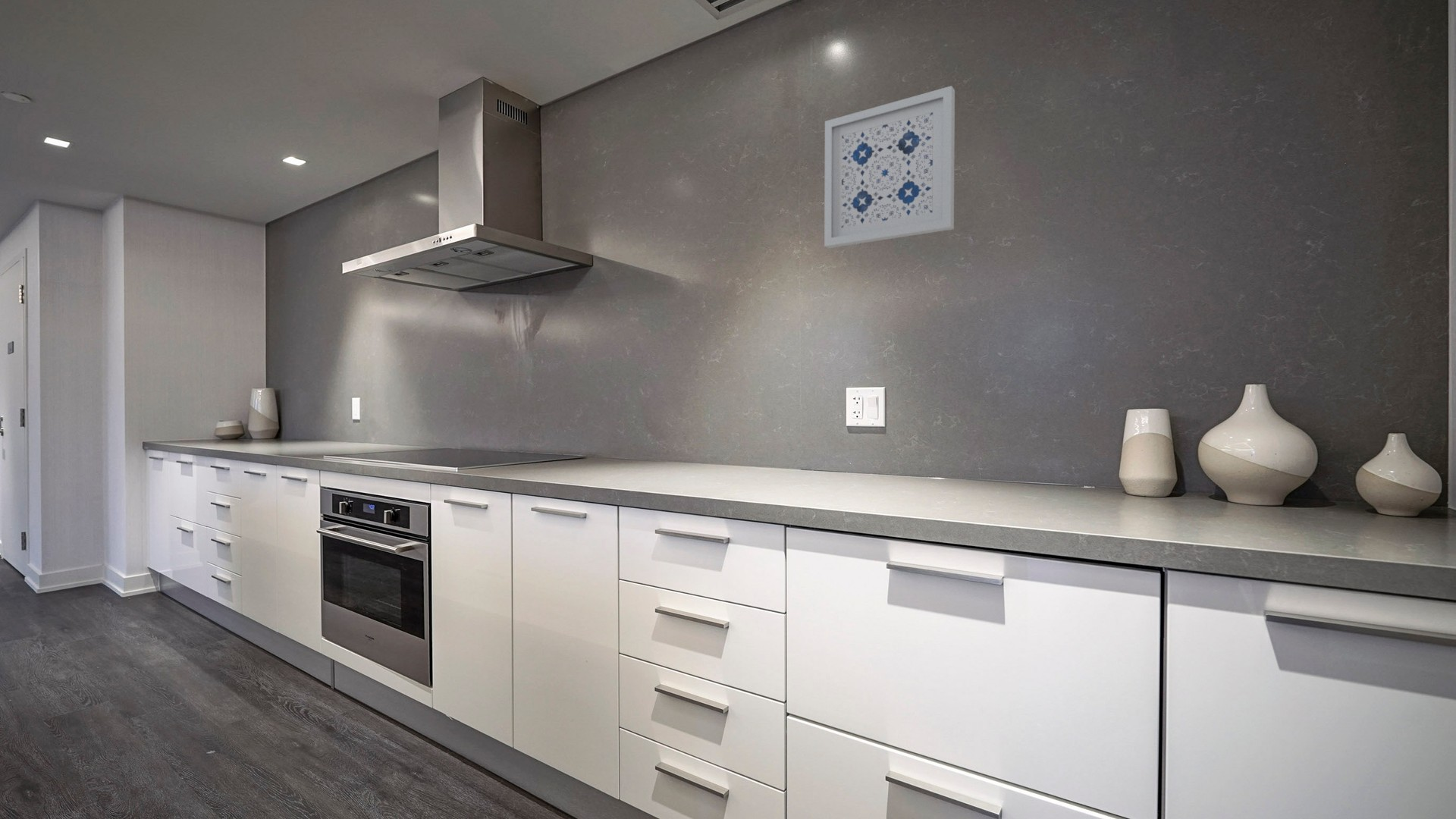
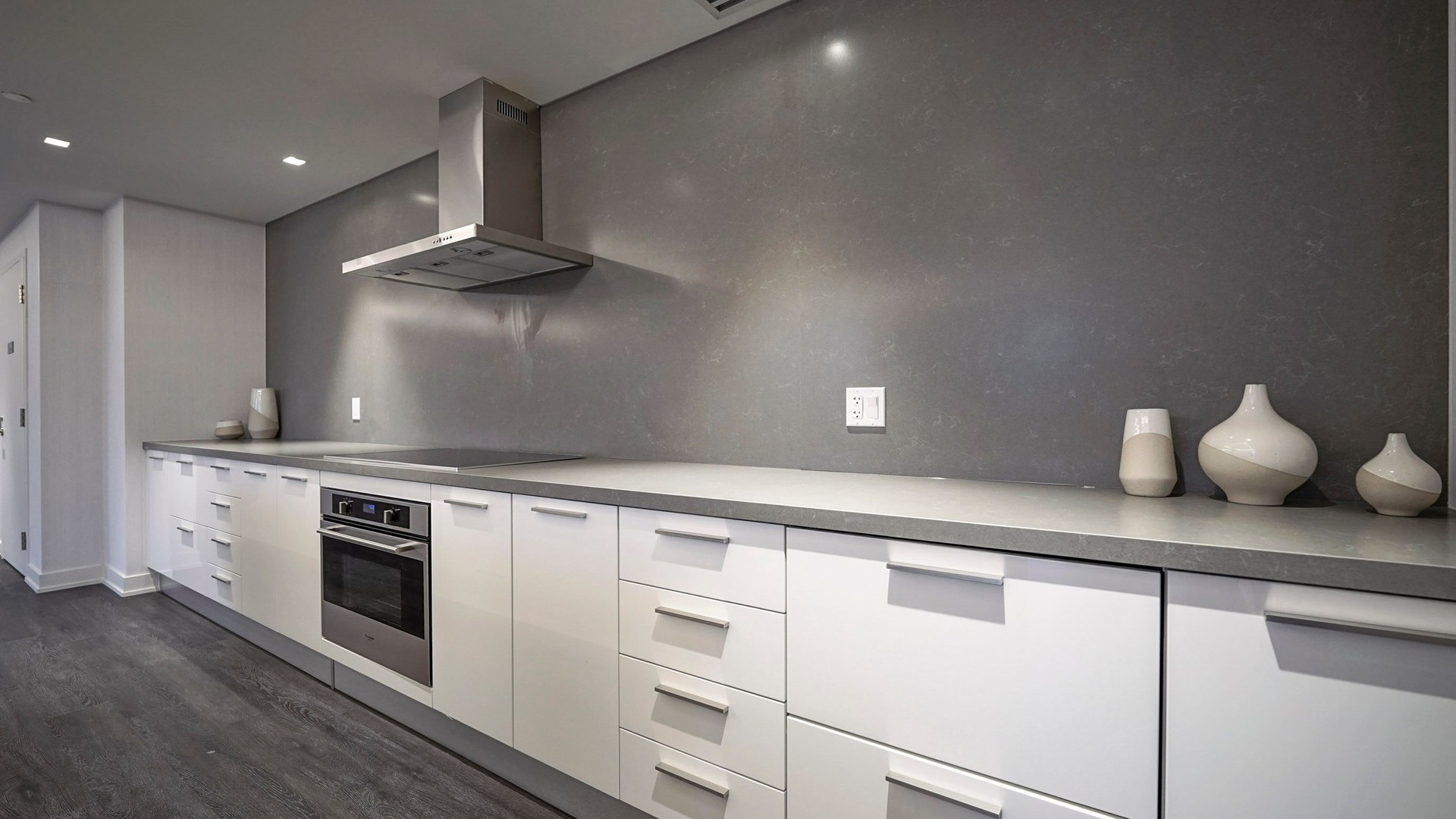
- wall art [824,85,956,249]
